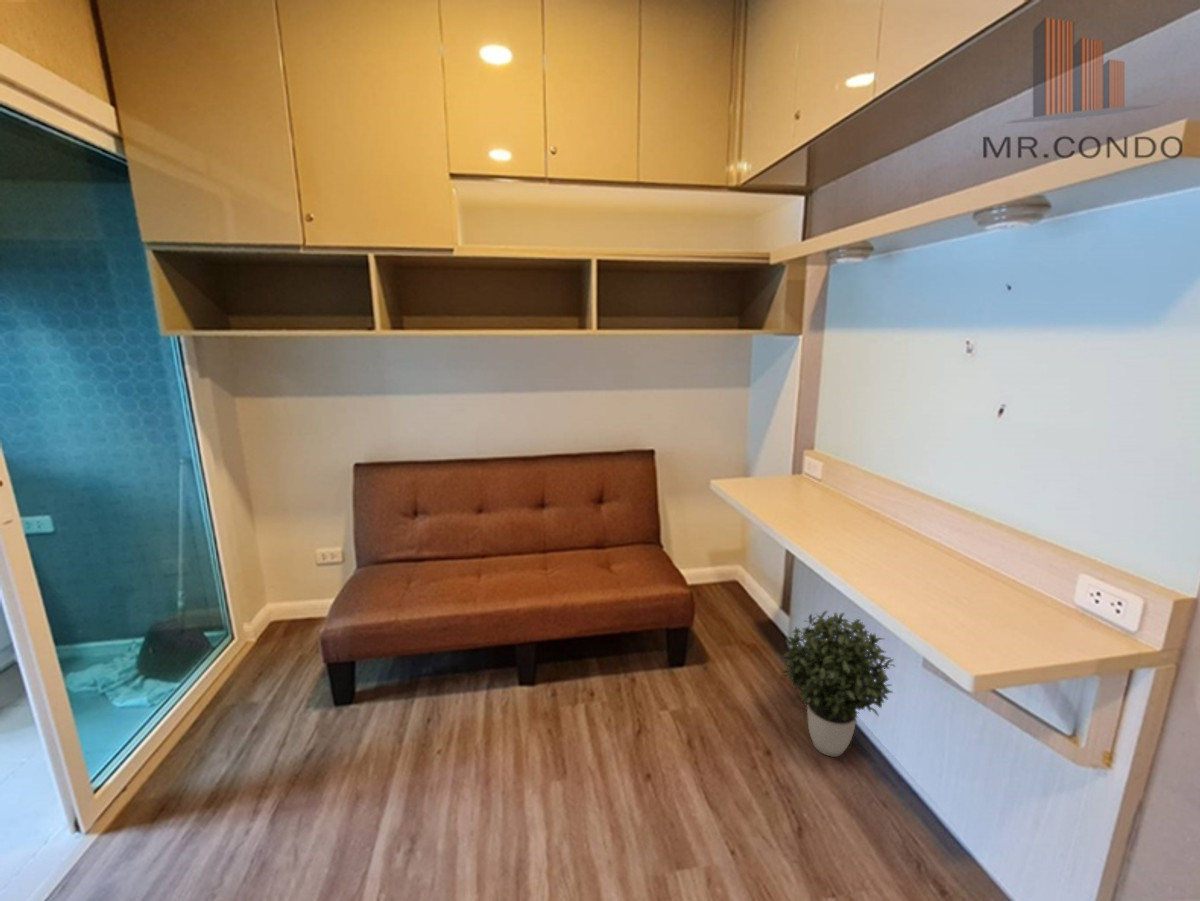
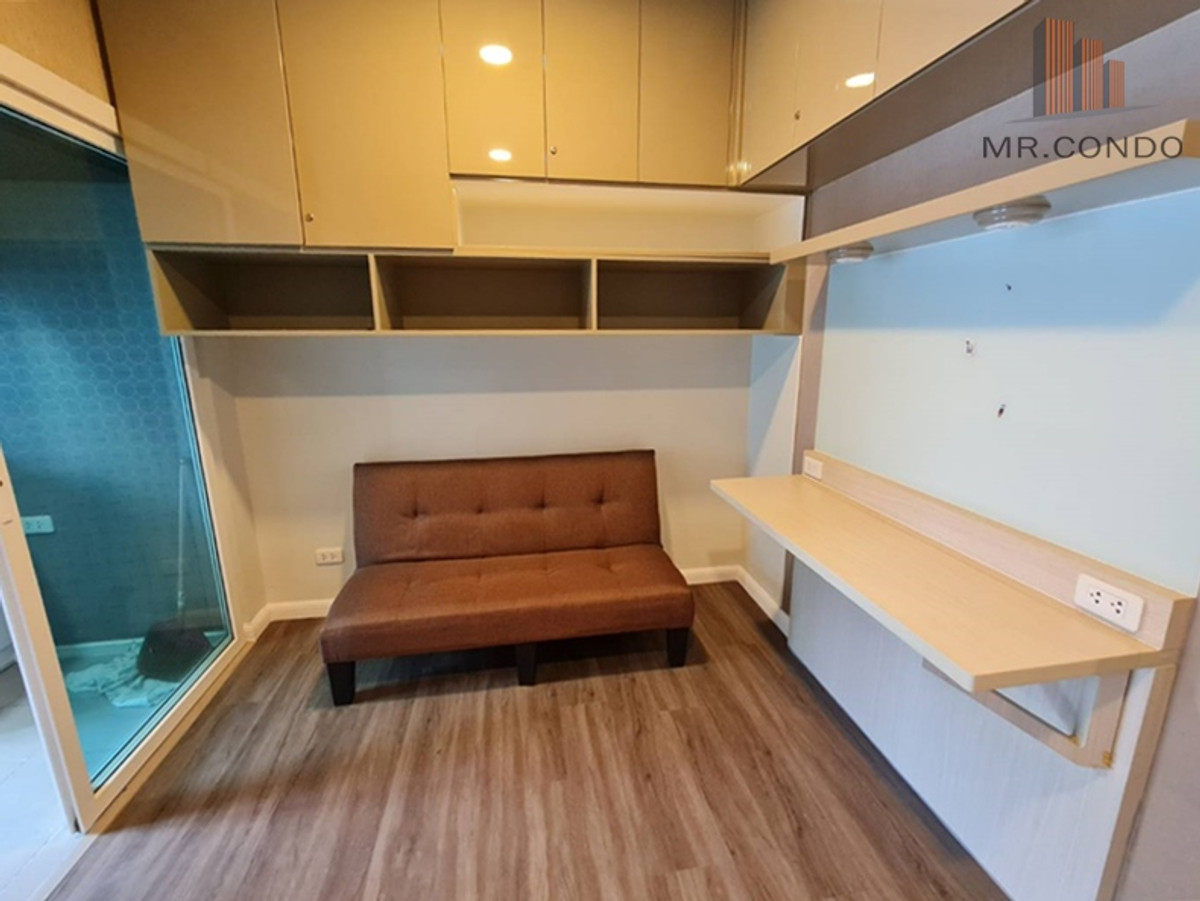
- potted plant [780,609,897,758]
